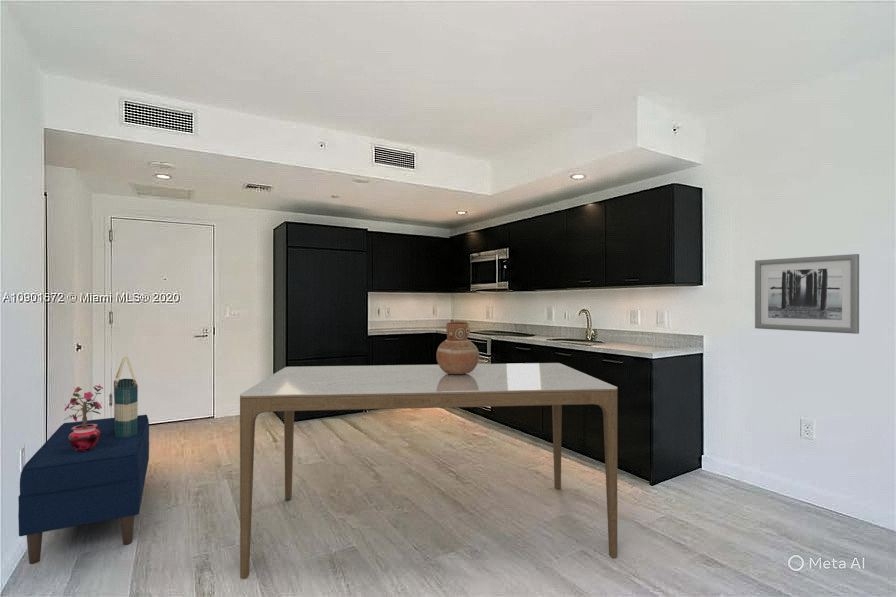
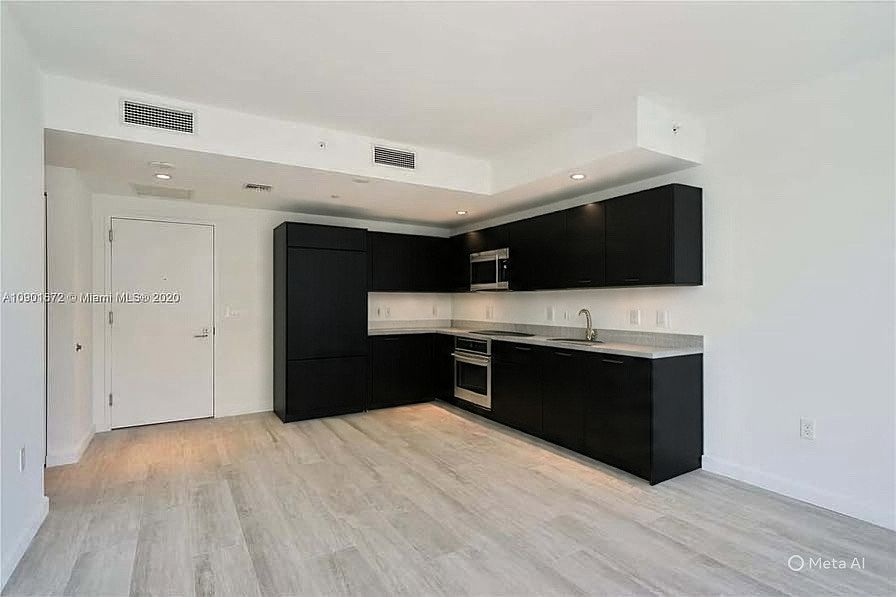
- tote bag [112,356,139,438]
- dining table [239,362,618,580]
- potted plant [63,383,104,452]
- vase [435,321,480,374]
- bench [17,414,150,565]
- wall art [754,253,860,335]
